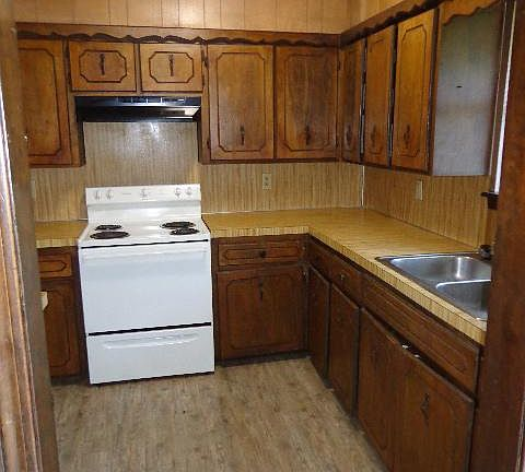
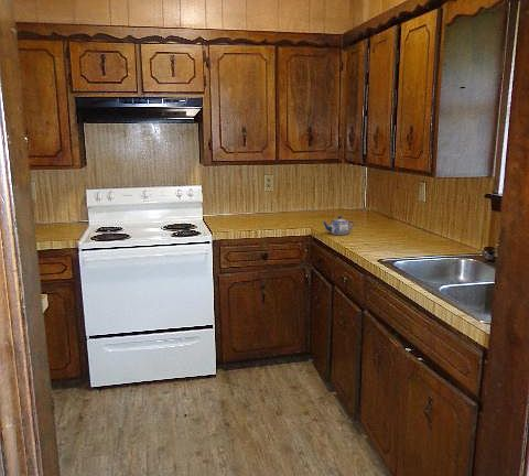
+ teapot [321,215,355,236]
